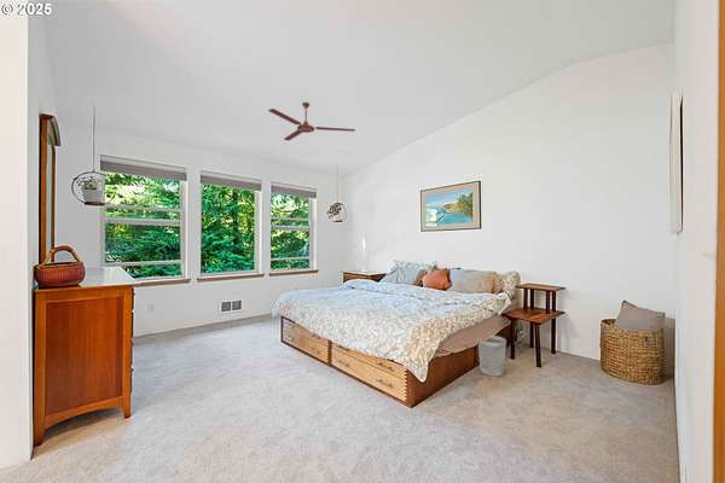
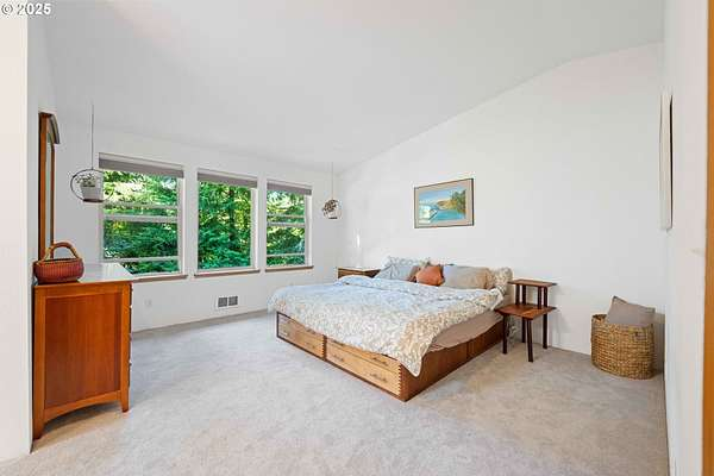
- wastebasket [477,334,507,377]
- ceiling fan [267,101,356,141]
